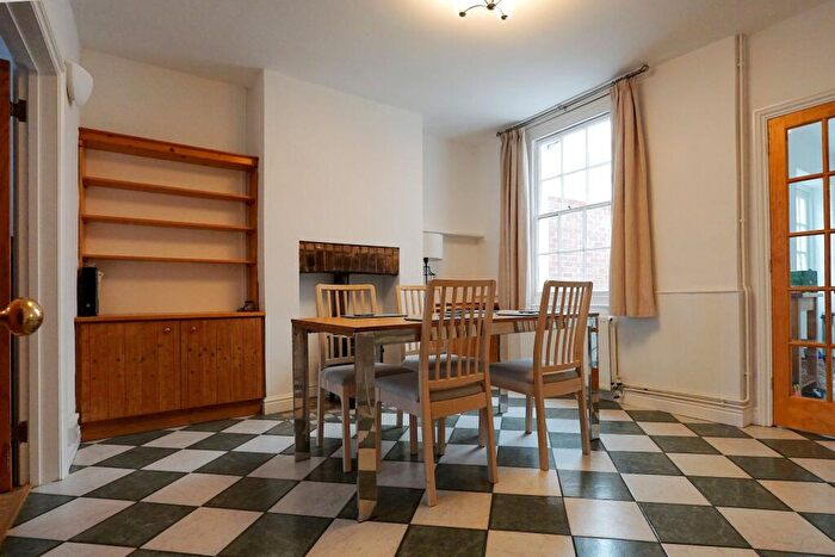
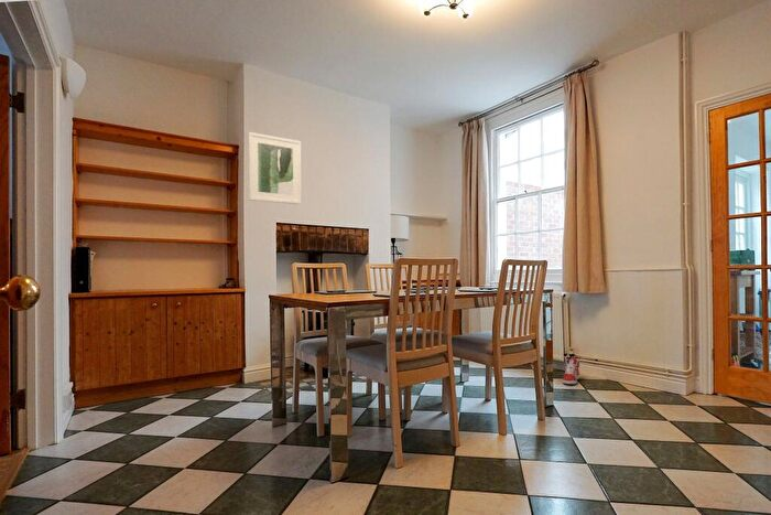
+ sneaker [561,356,580,386]
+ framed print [247,131,303,205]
